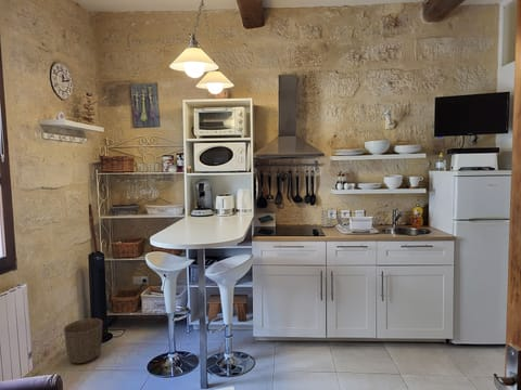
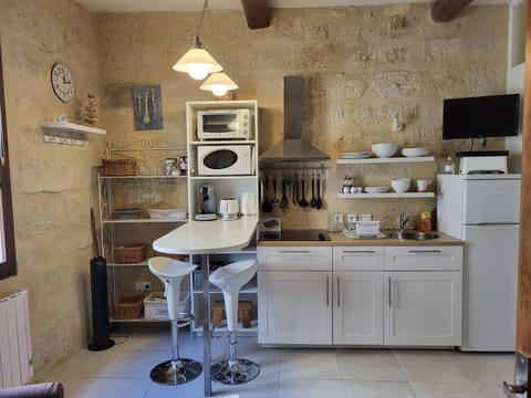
- waste basket [63,317,103,364]
